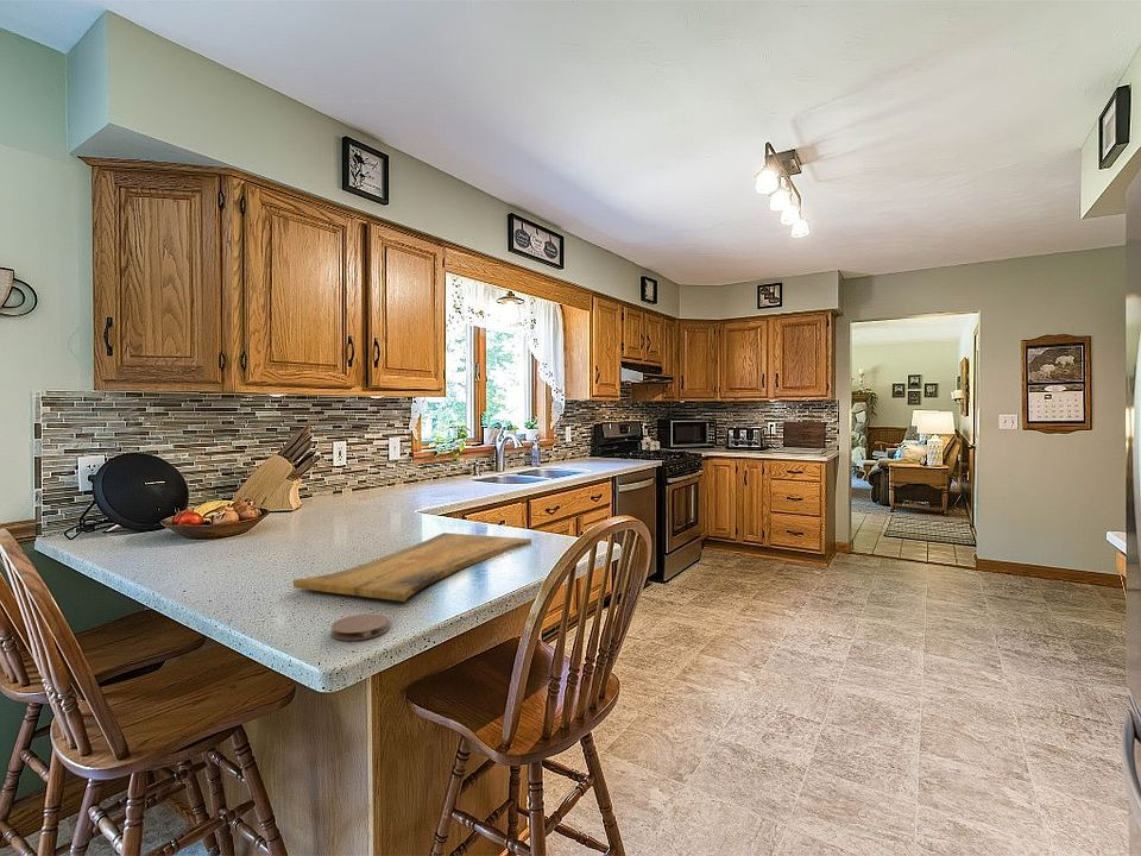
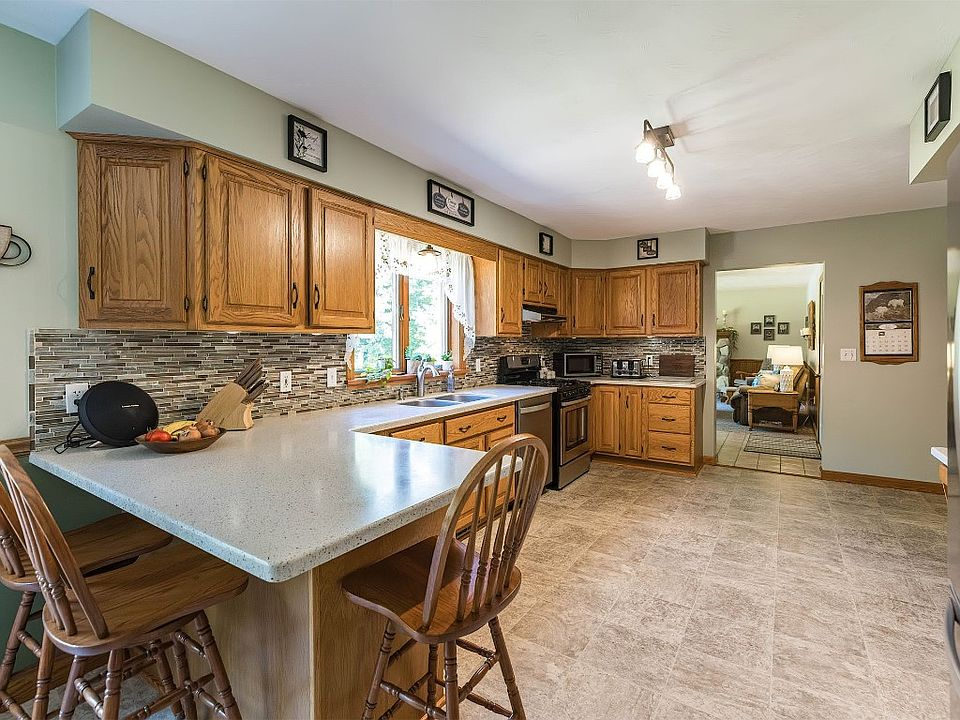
- cutting board [292,531,532,603]
- coaster [330,612,390,642]
